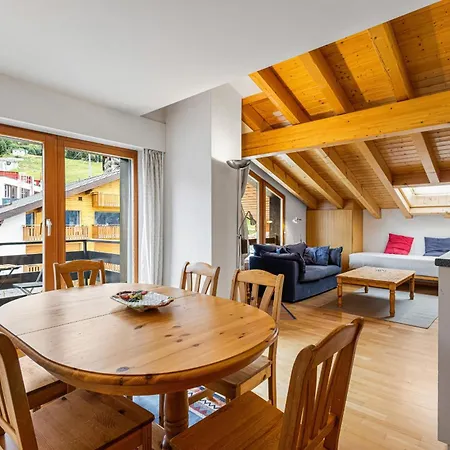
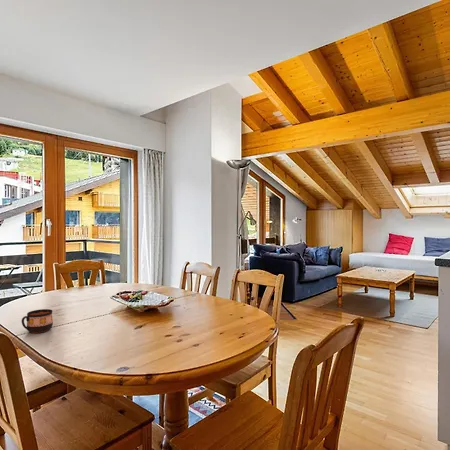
+ cup [21,308,54,334]
